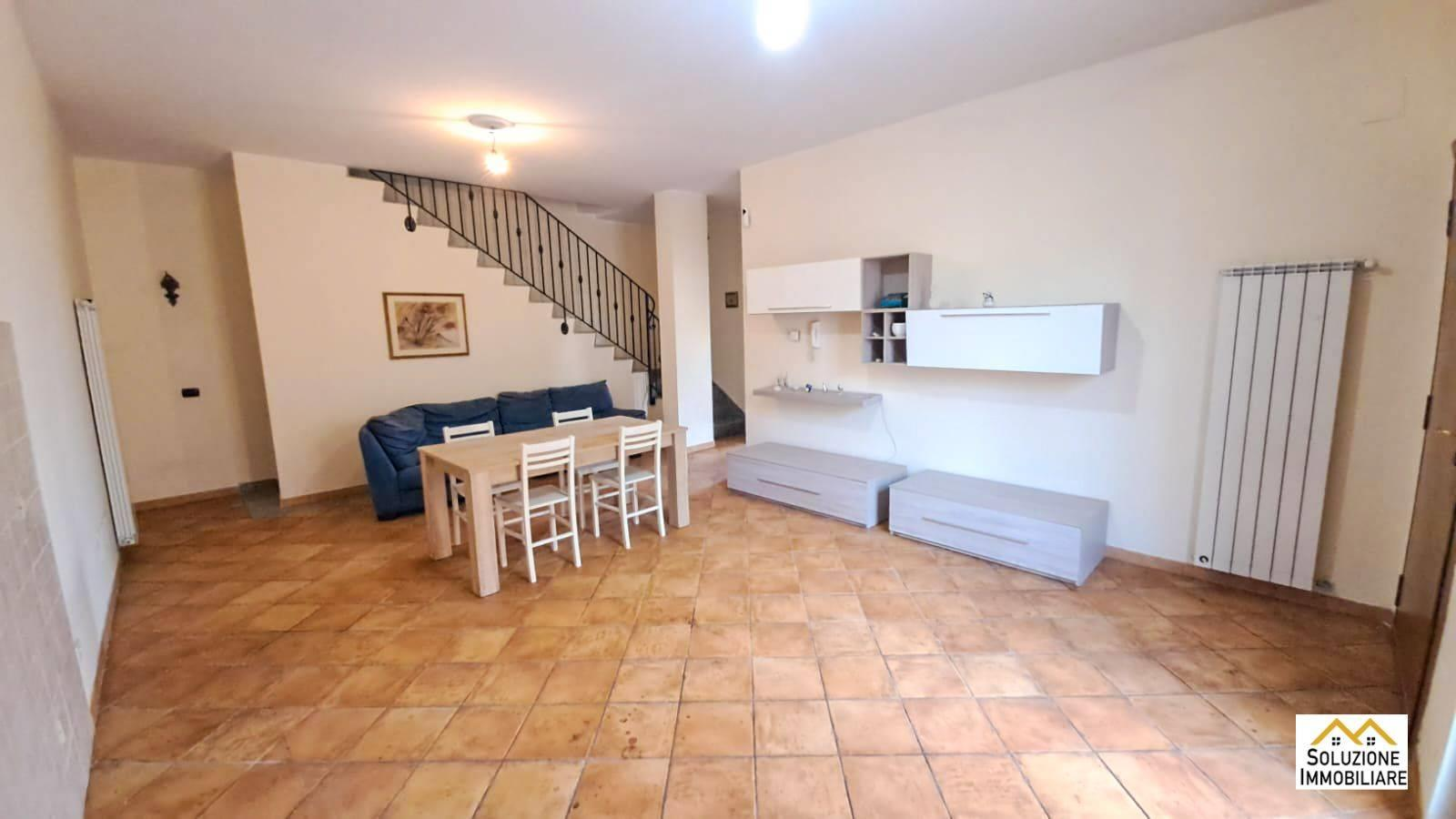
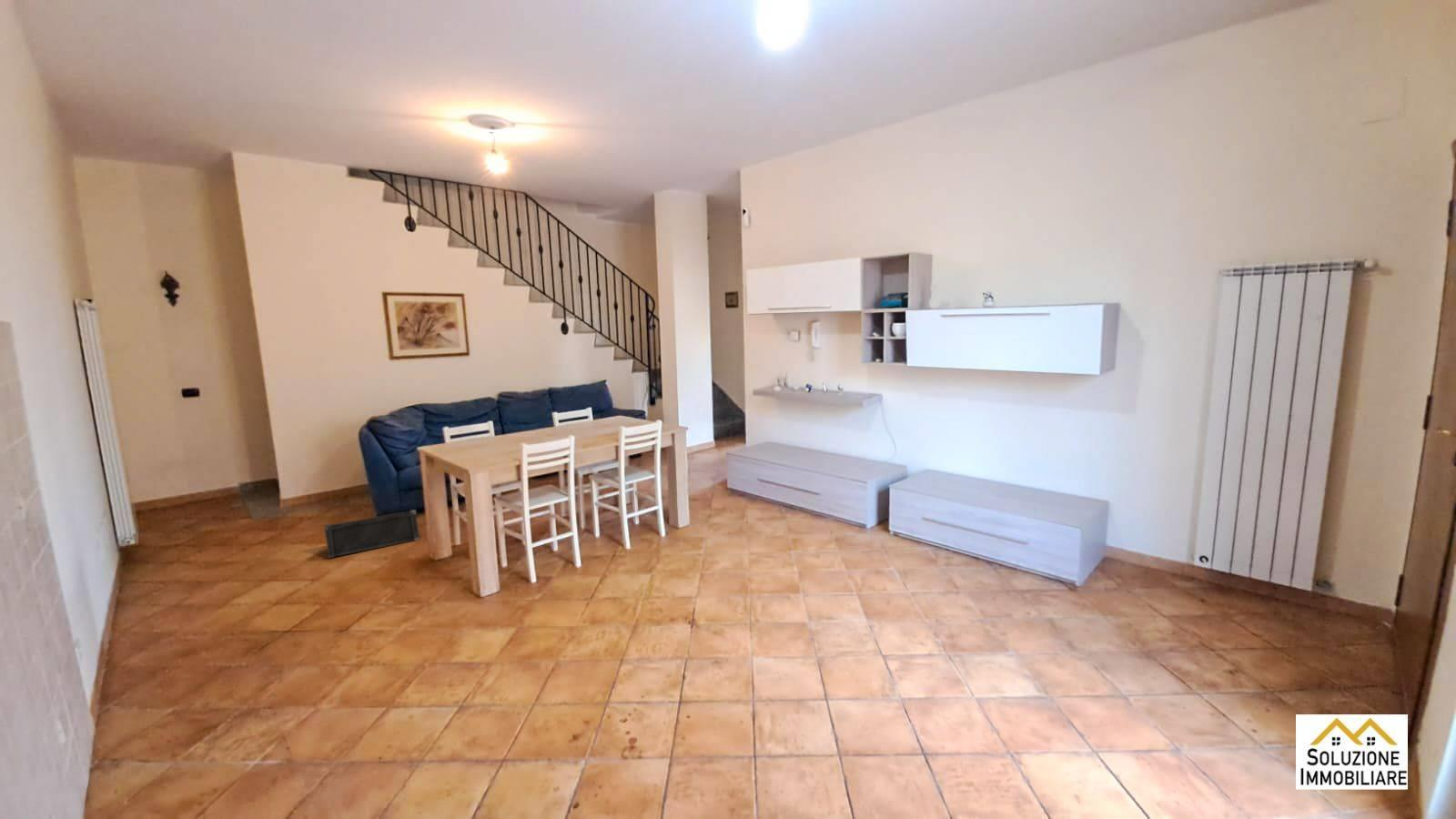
+ speaker [323,509,421,559]
